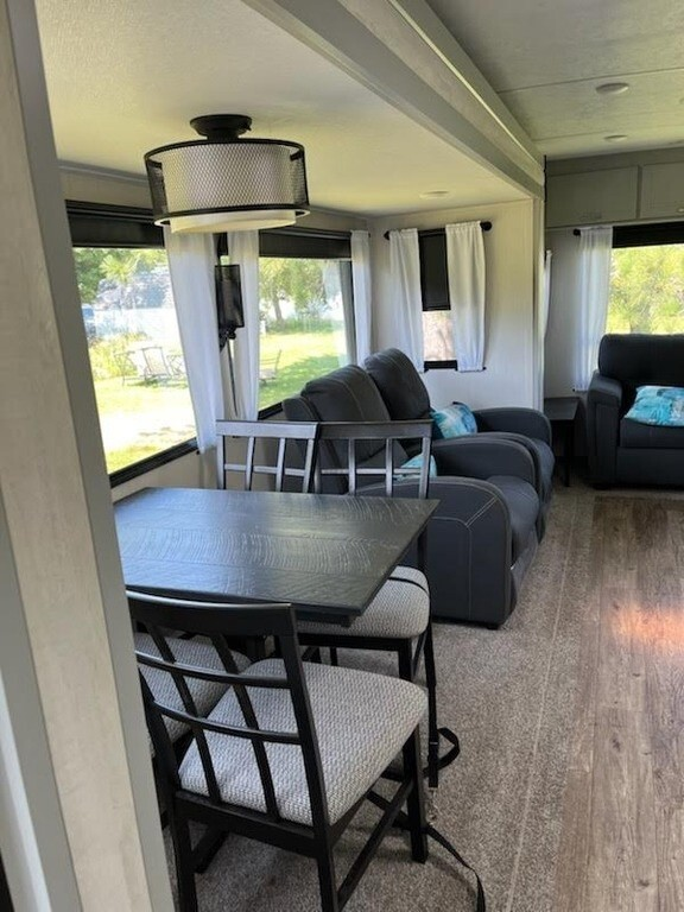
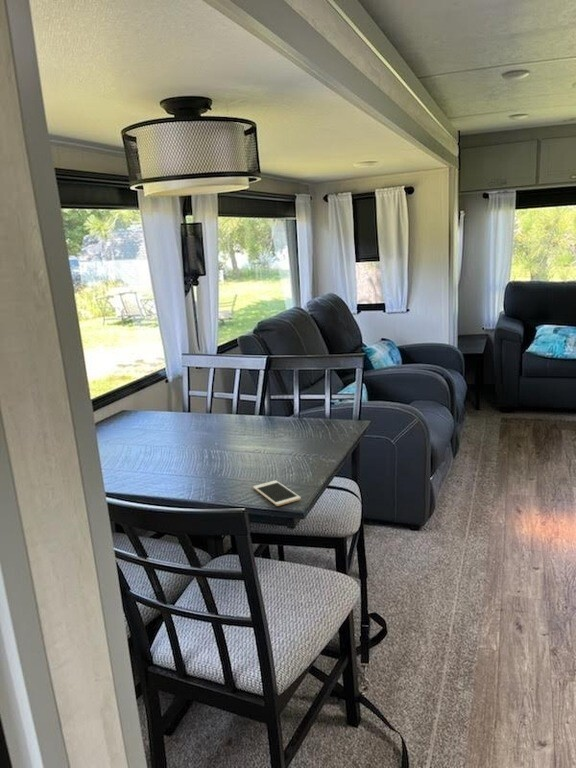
+ cell phone [252,480,302,507]
